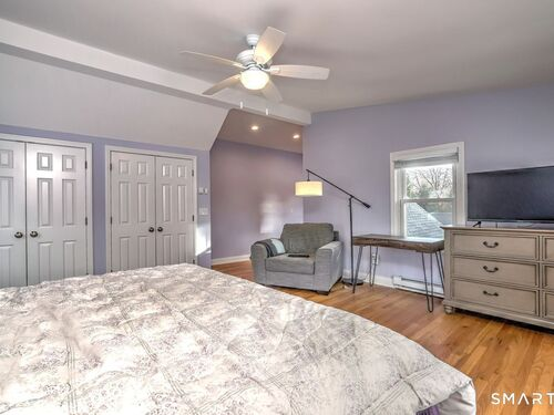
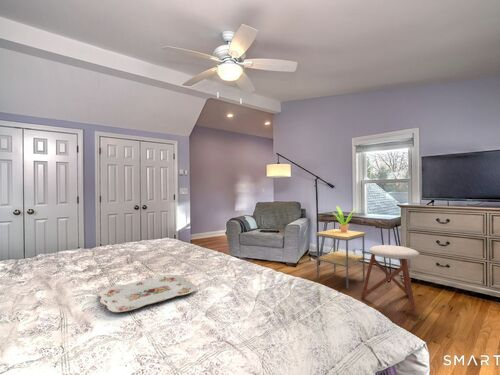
+ side table [316,228,367,289]
+ potted plant [331,205,359,232]
+ serving tray [98,274,198,313]
+ stool [360,244,421,317]
